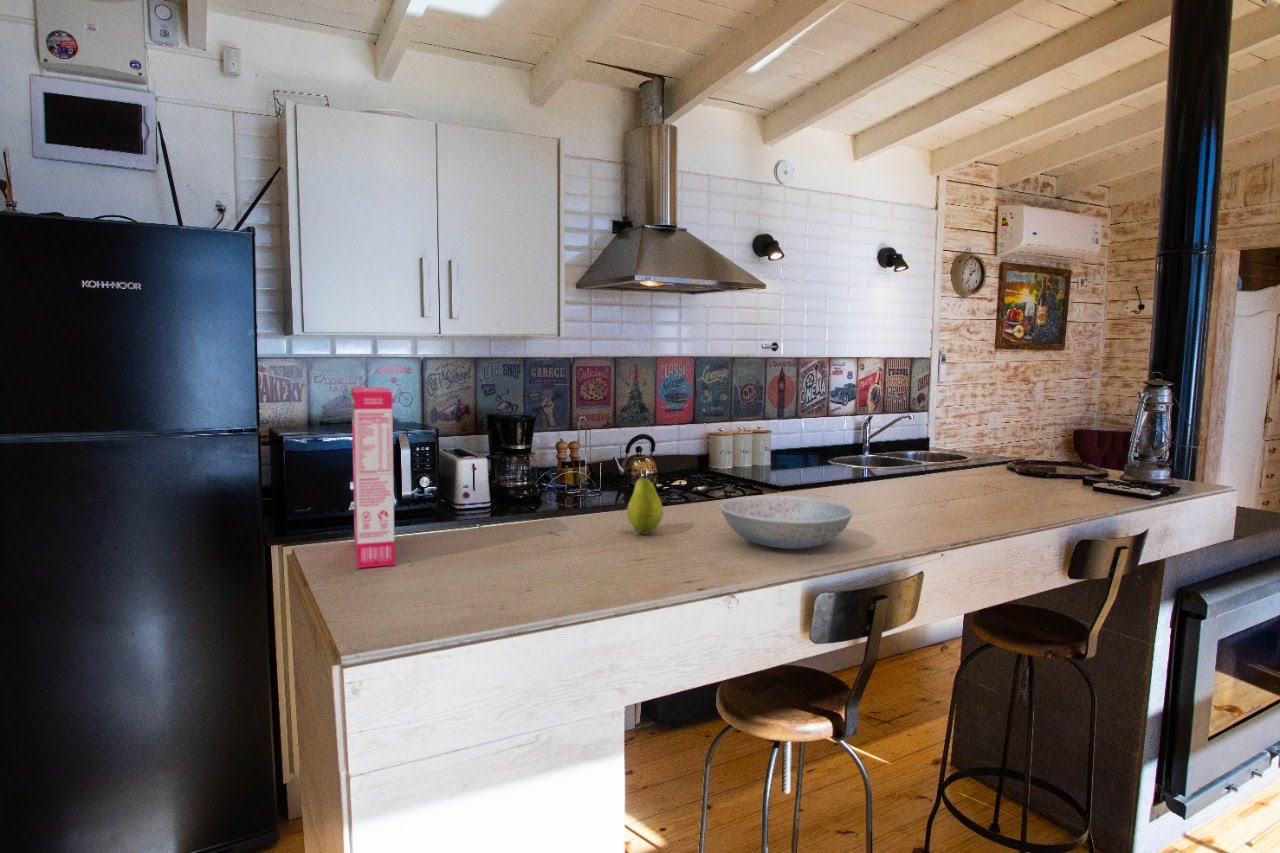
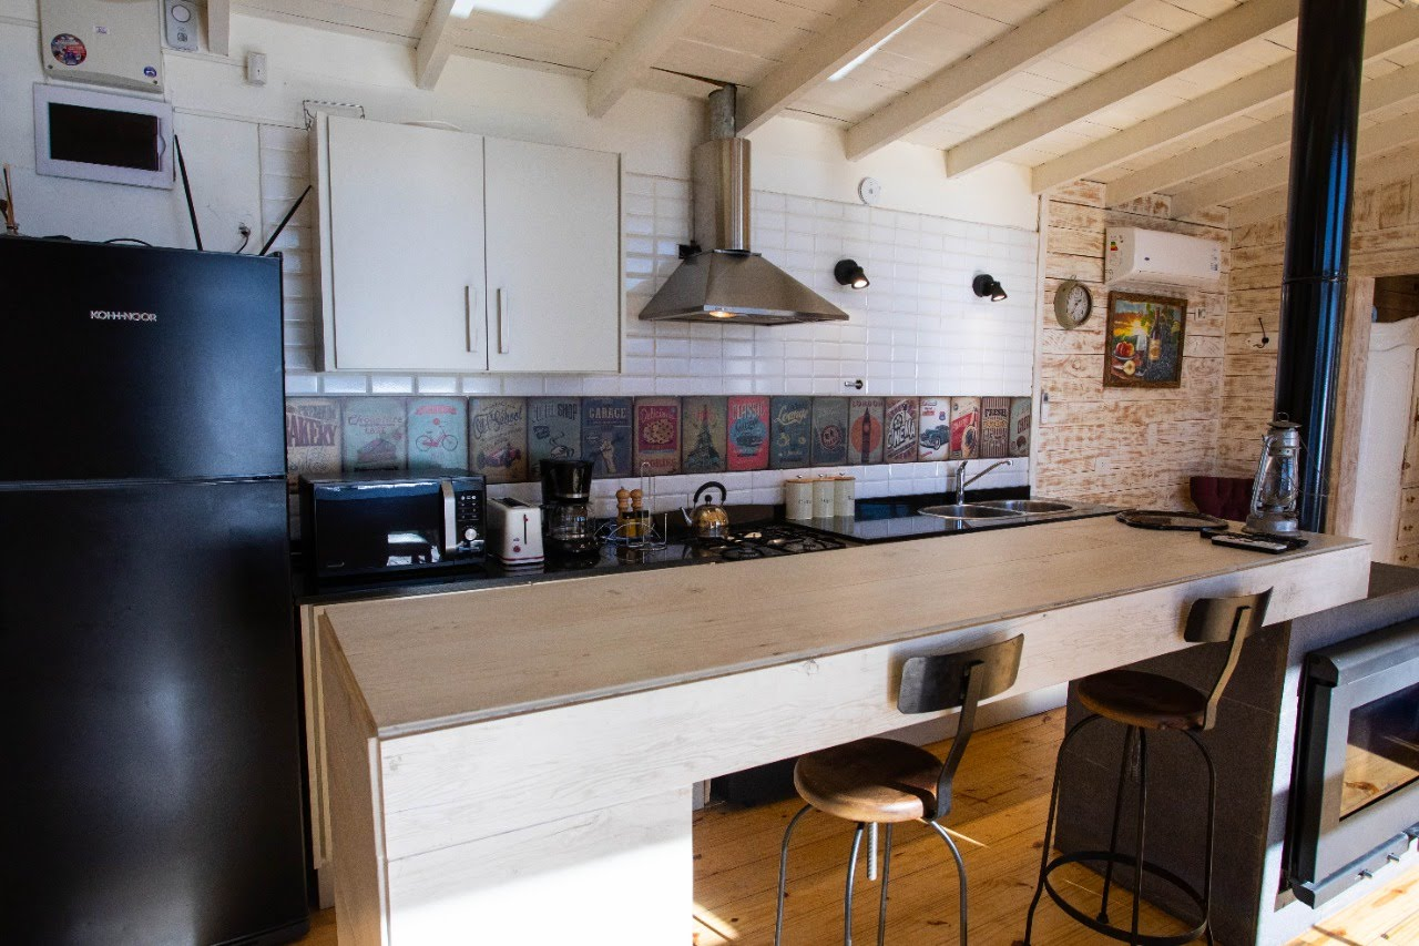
- cereal box [350,386,396,569]
- dish [719,494,854,550]
- fruit [626,473,664,536]
